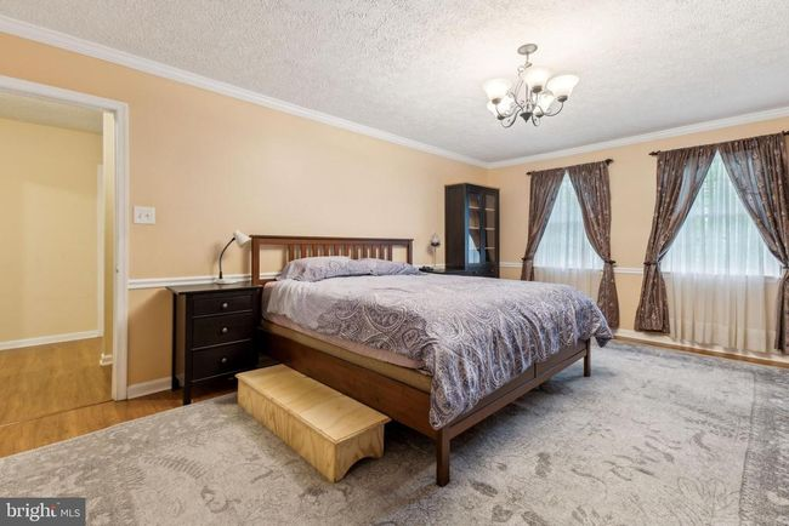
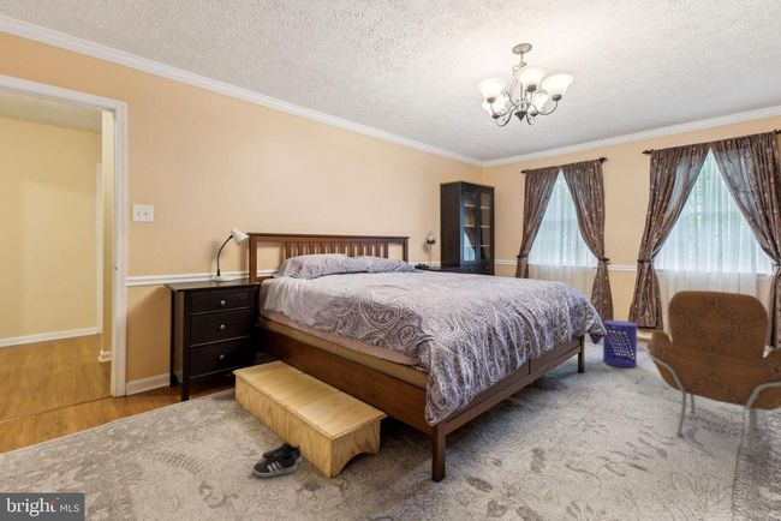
+ shoe [251,442,303,479]
+ waste bin [602,319,638,369]
+ armchair [645,289,781,457]
